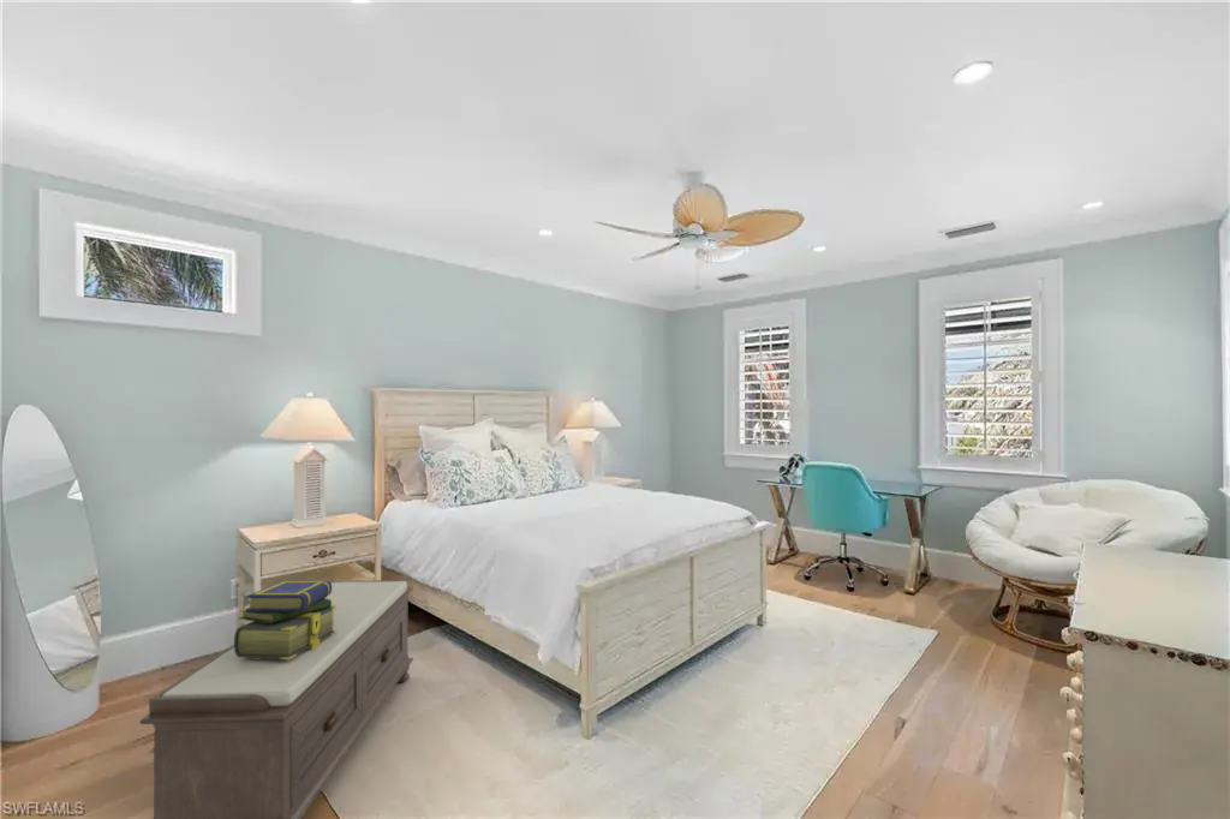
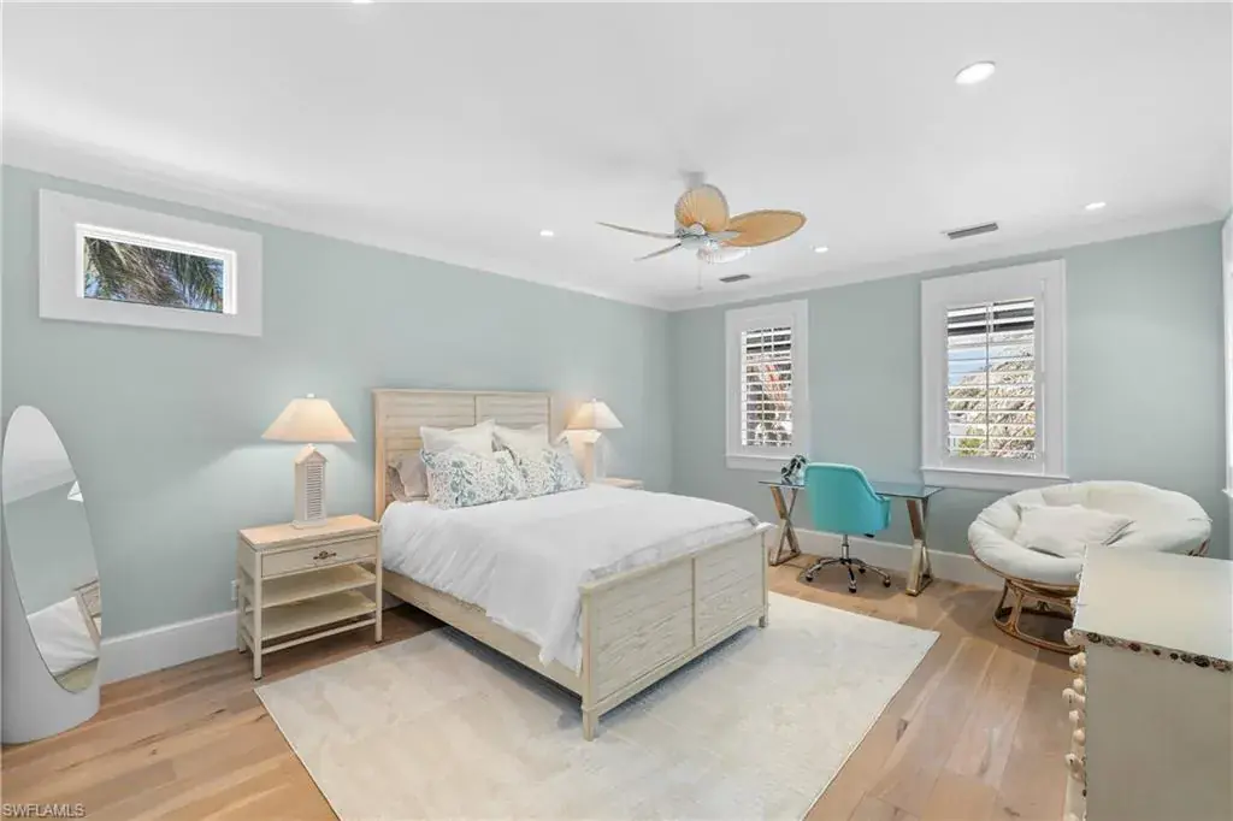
- stack of books [233,580,338,660]
- bench [138,579,414,819]
